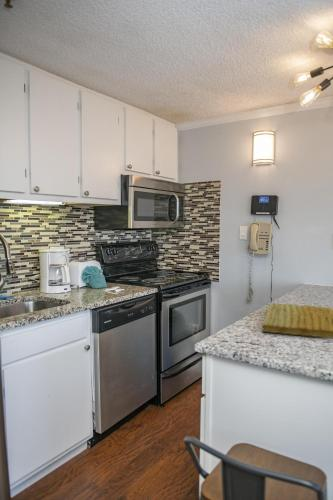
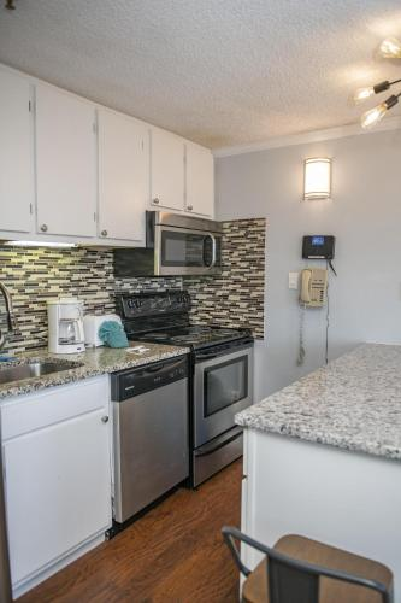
- cutting board [262,302,333,339]
